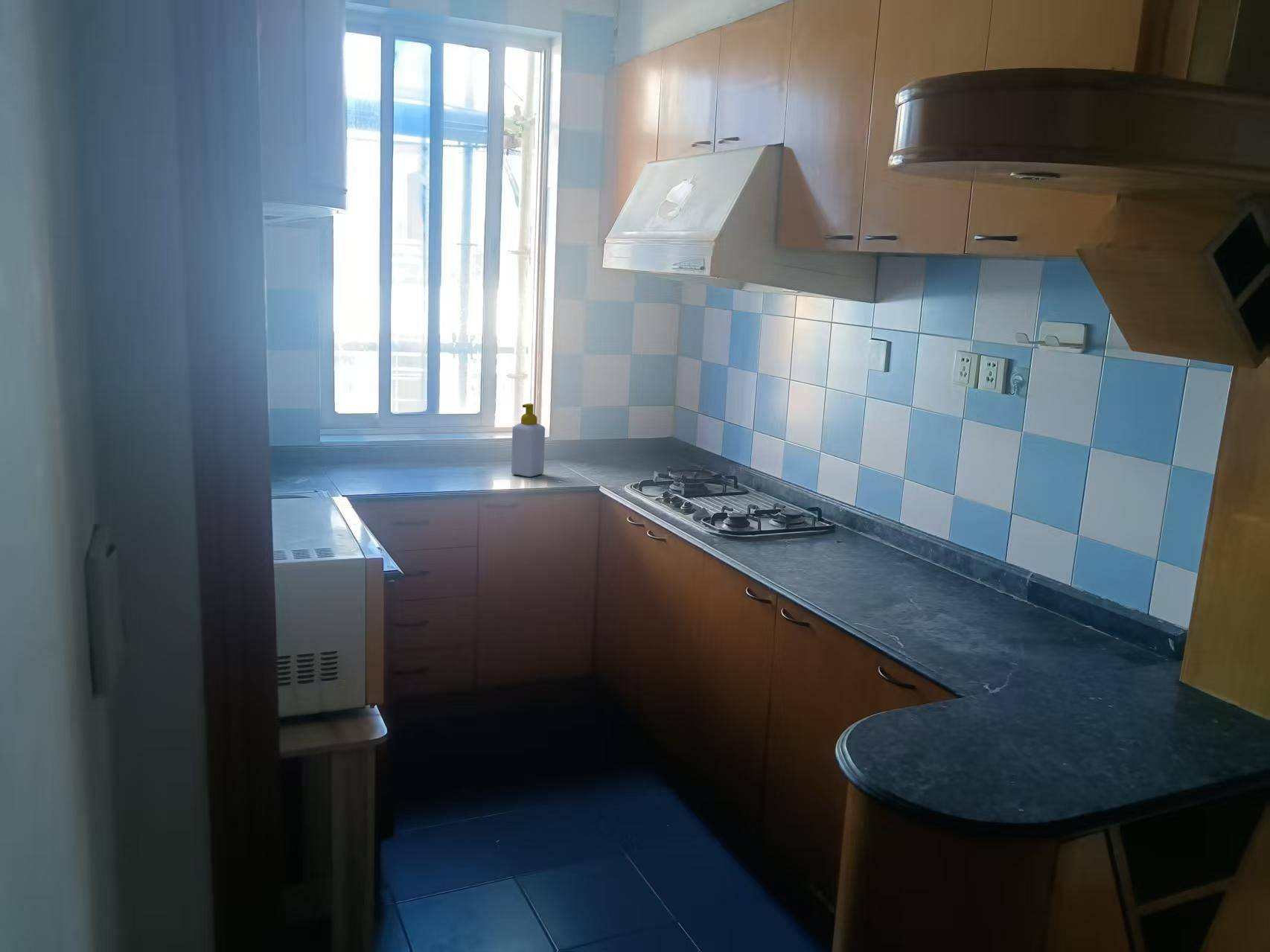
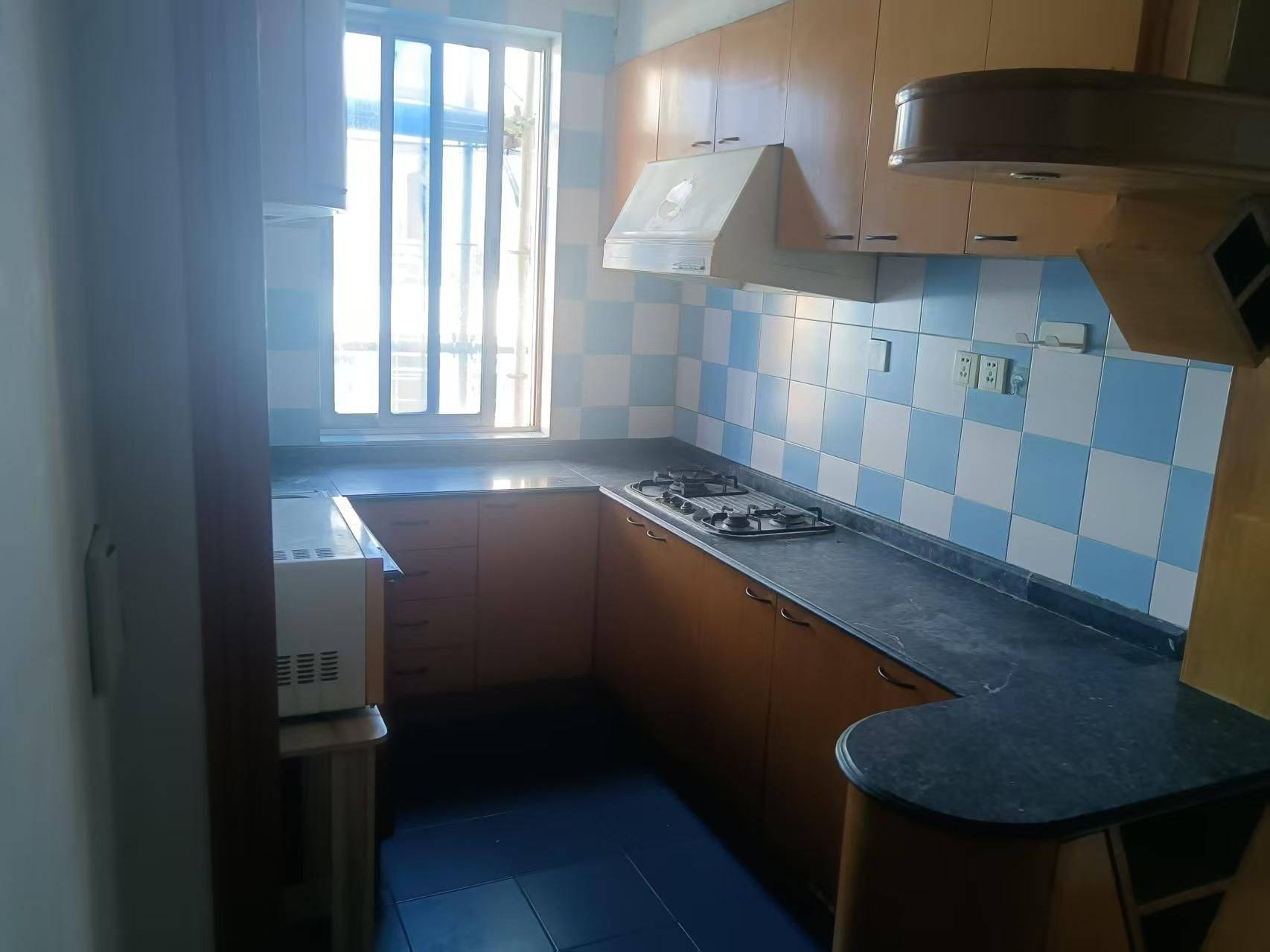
- soap bottle [511,403,546,478]
